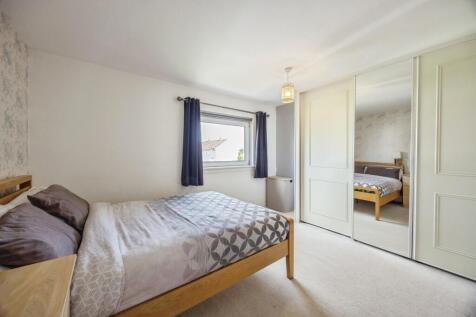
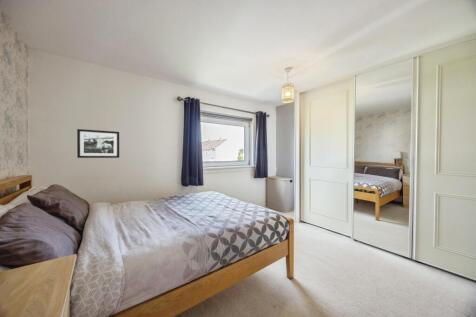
+ picture frame [76,128,120,159]
